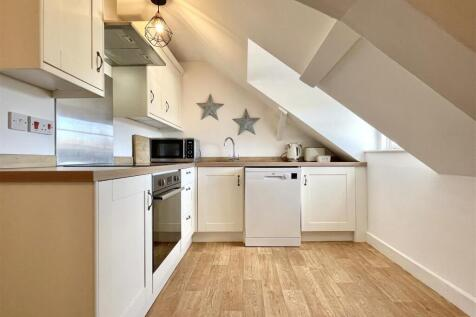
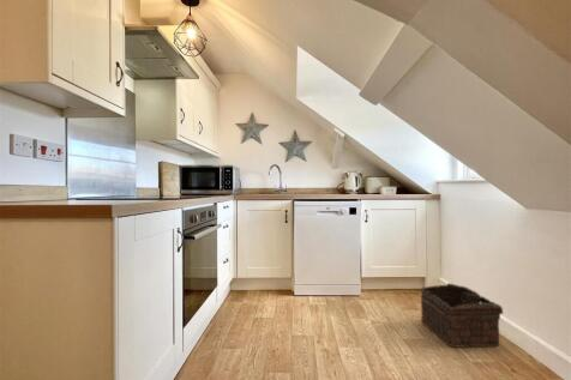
+ basket [420,282,504,349]
